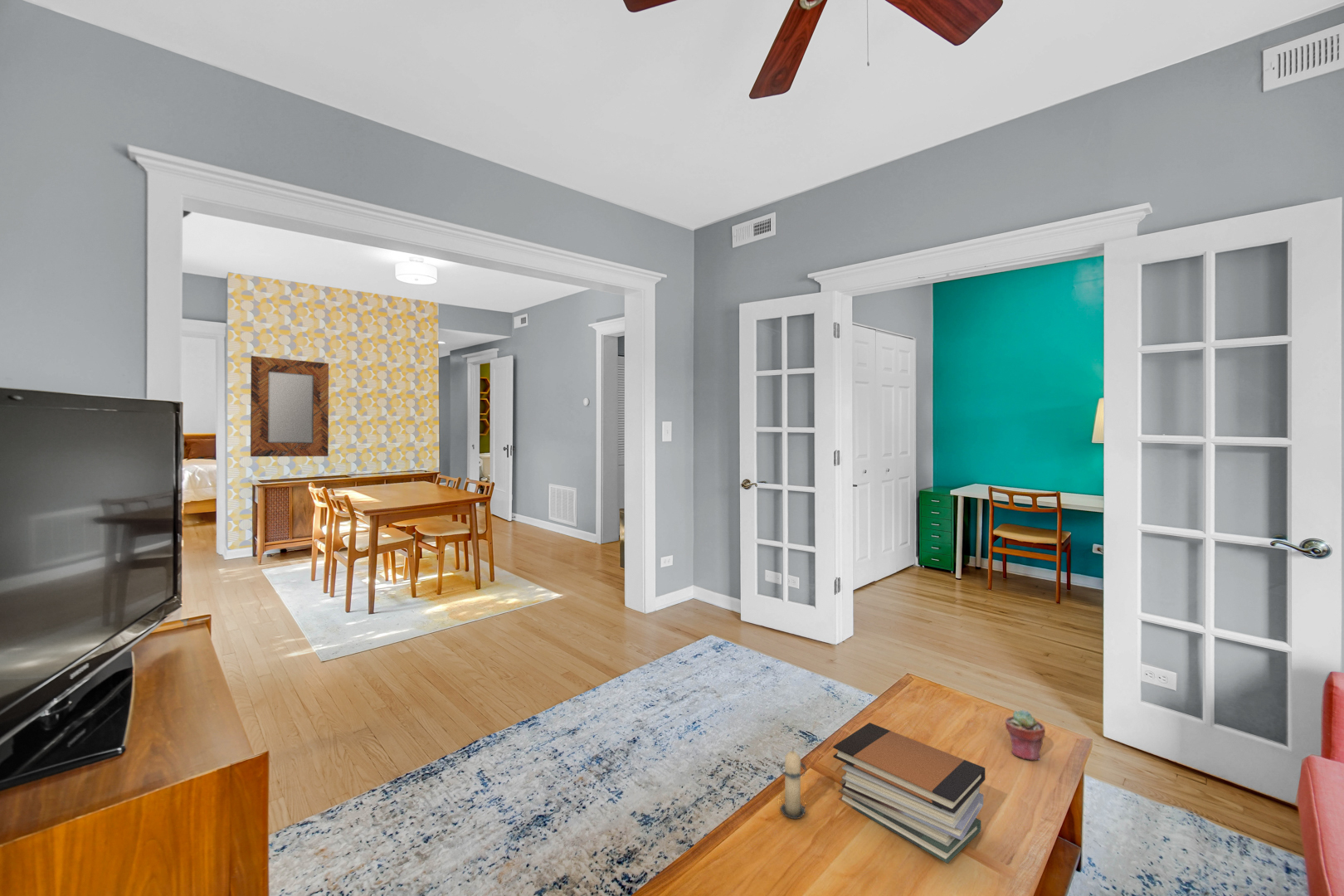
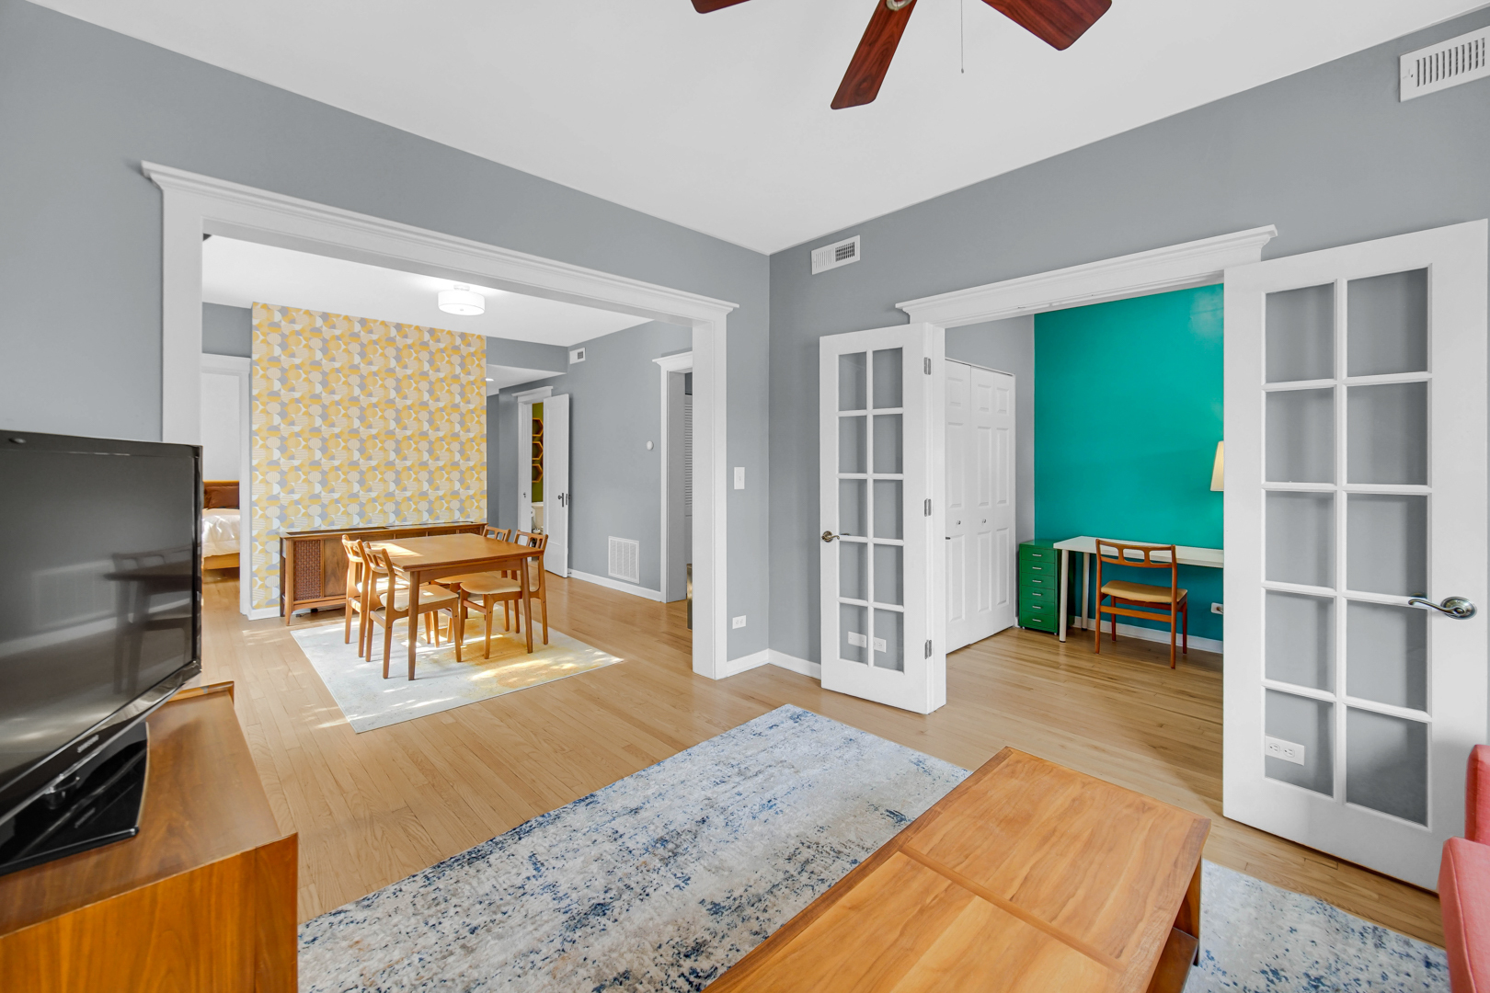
- potted succulent [1005,709,1046,762]
- book stack [832,722,986,864]
- candle [779,746,807,820]
- home mirror [250,355,329,457]
